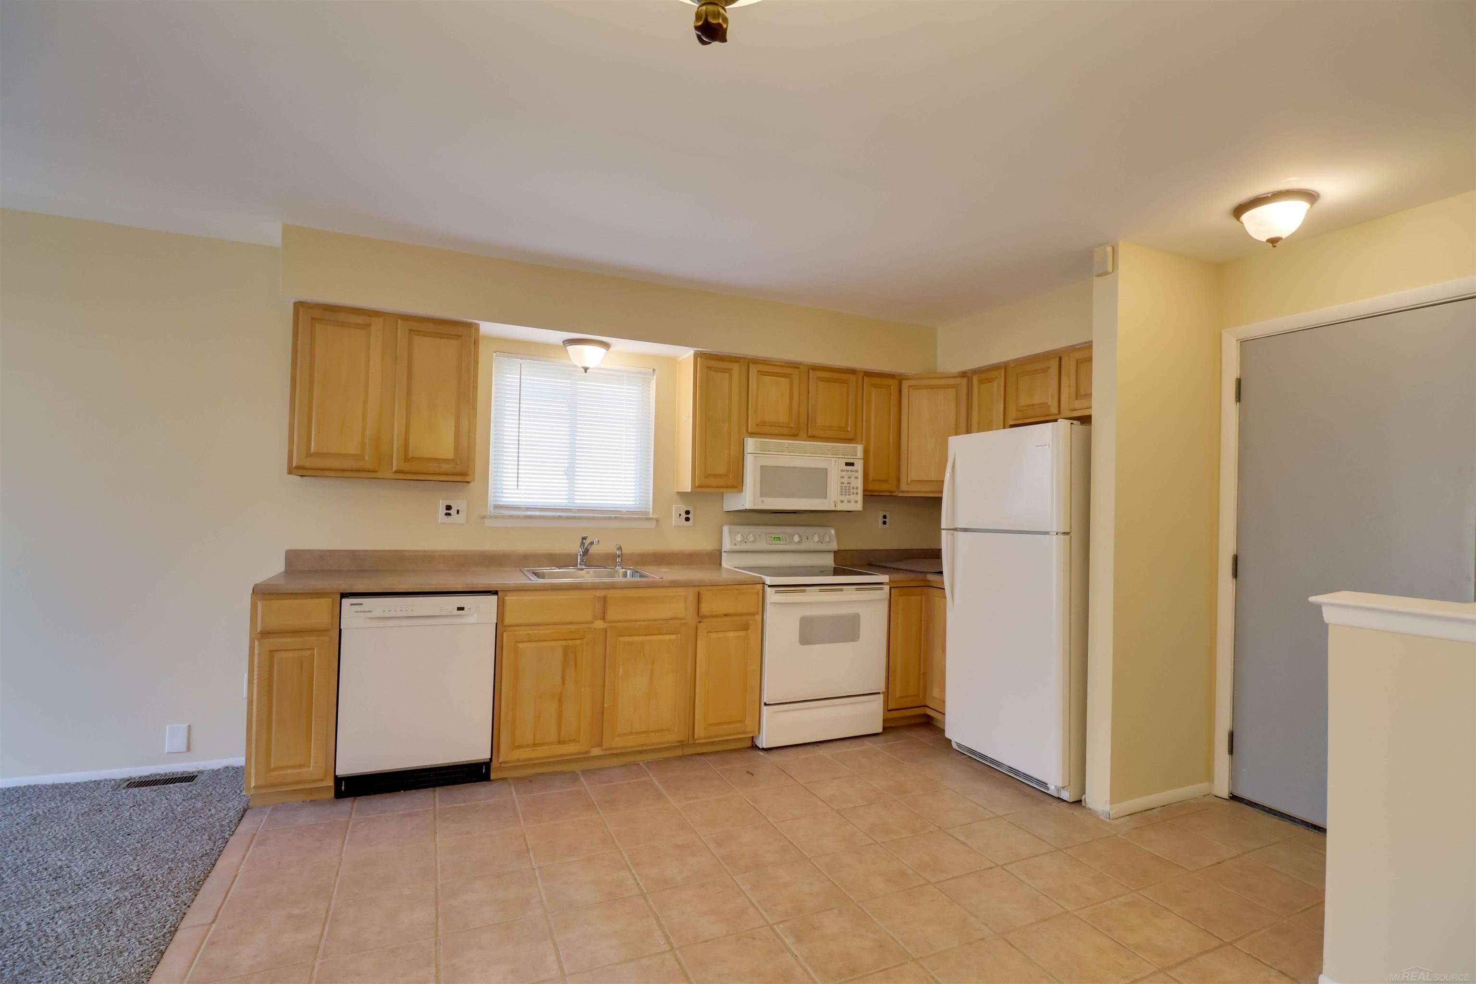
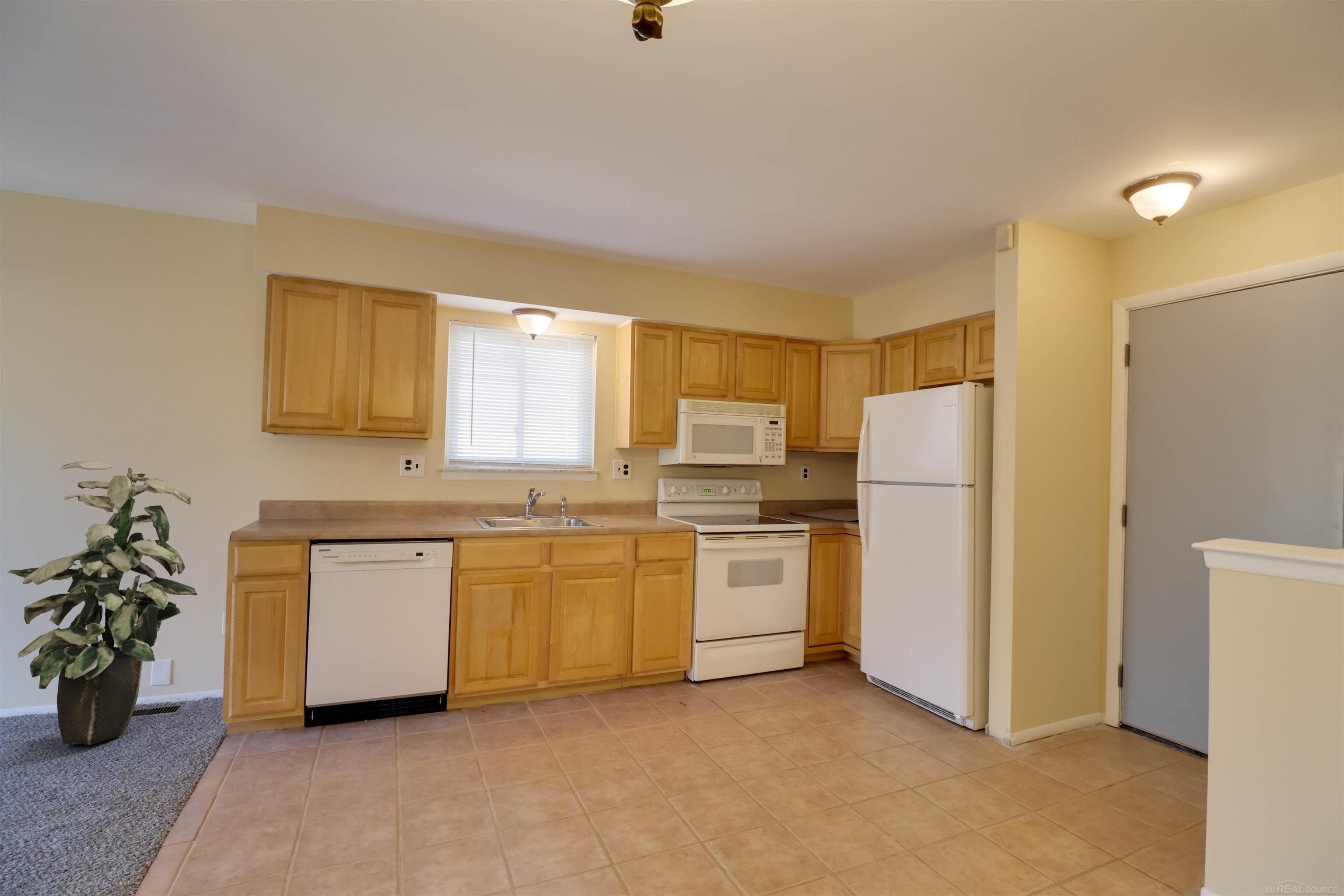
+ indoor plant [7,461,198,745]
